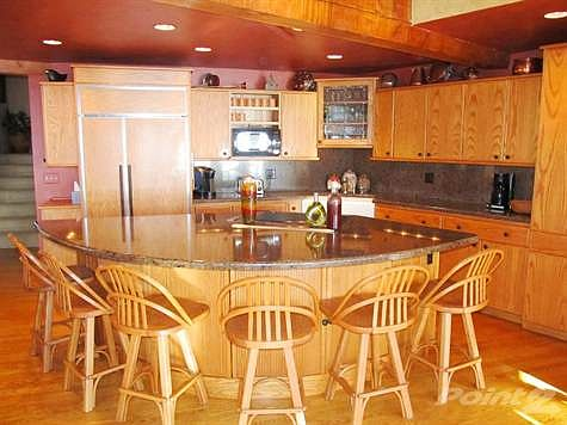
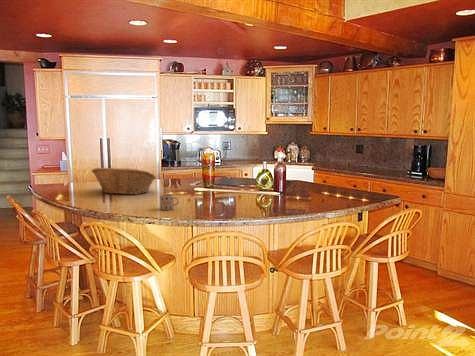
+ mug [159,193,180,211]
+ fruit basket [91,167,157,195]
